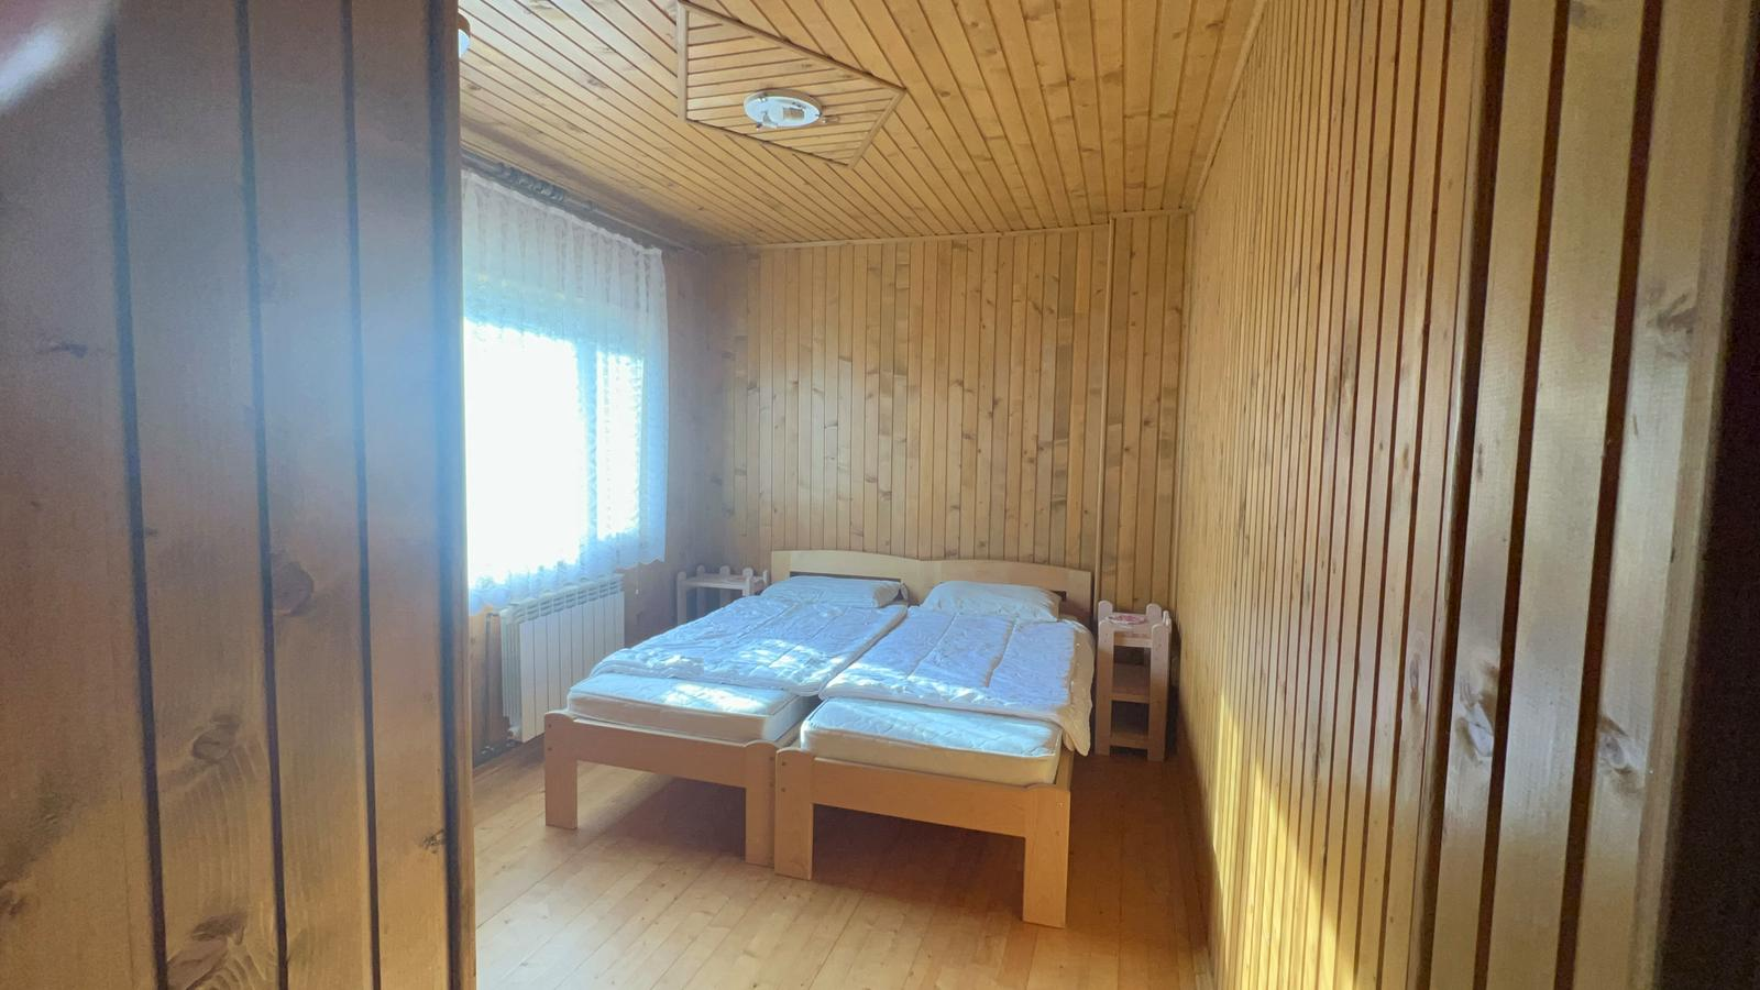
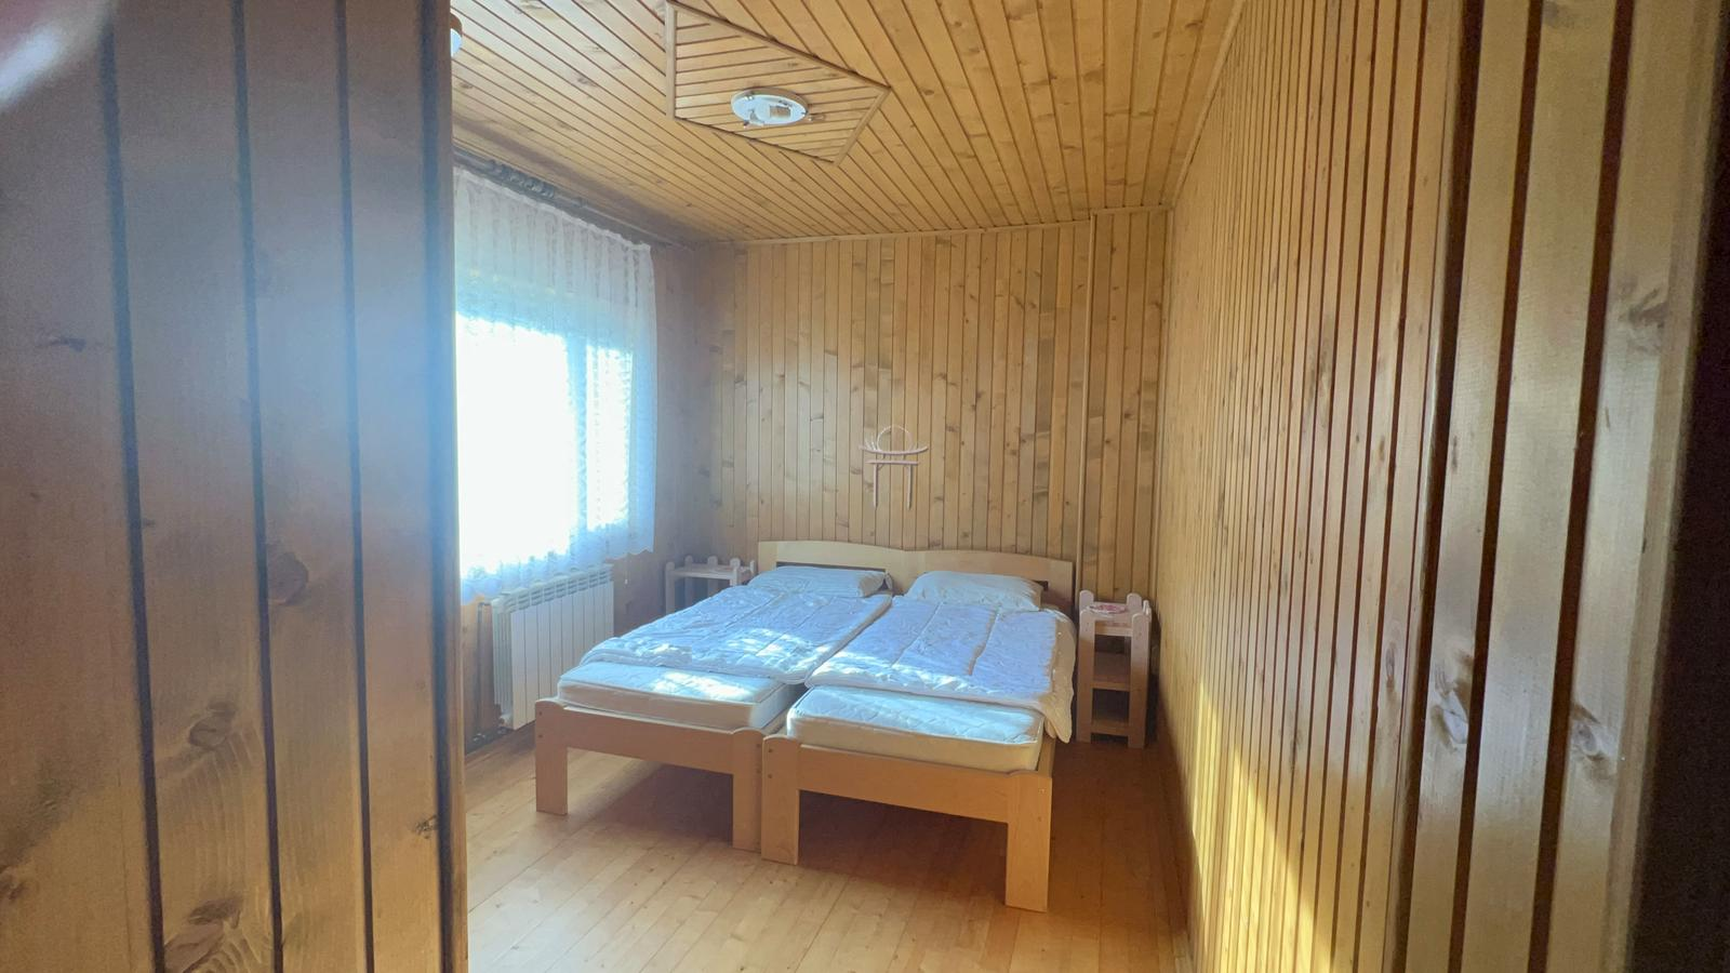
+ torii gate [858,425,930,512]
